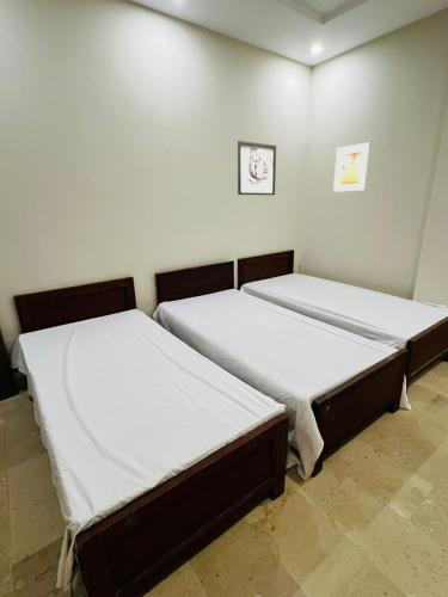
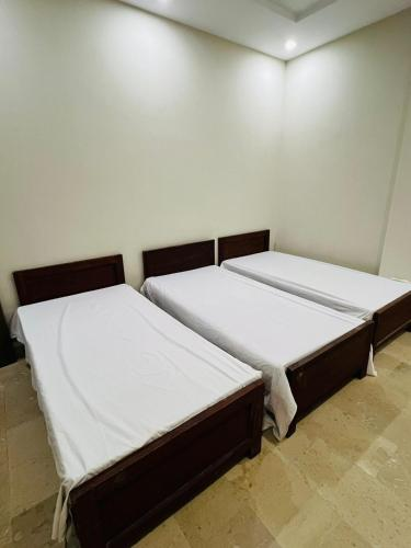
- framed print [332,141,370,193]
- wall art [237,140,277,196]
